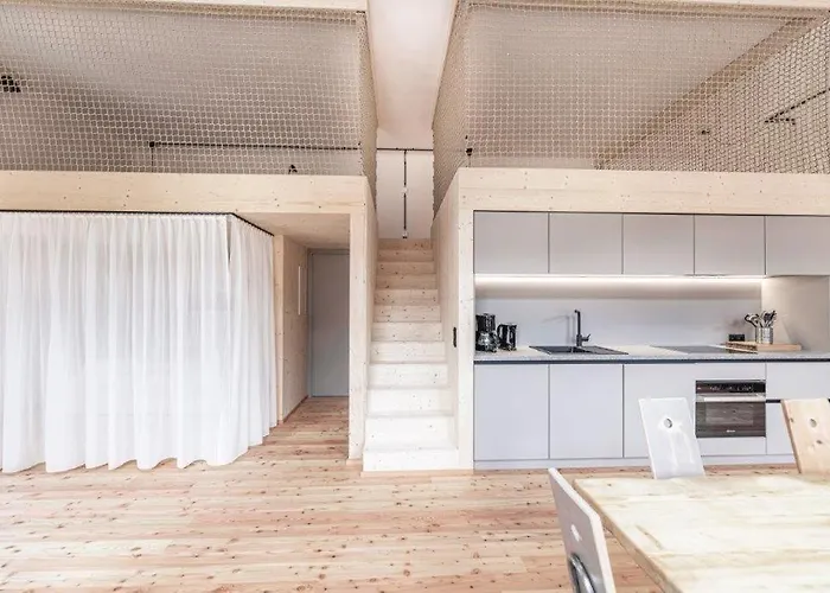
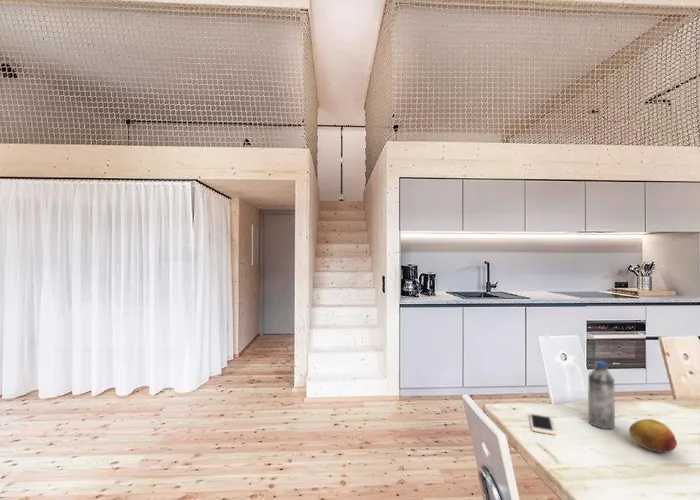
+ water bottle [587,360,616,430]
+ fruit [628,418,678,454]
+ cell phone [529,412,556,436]
